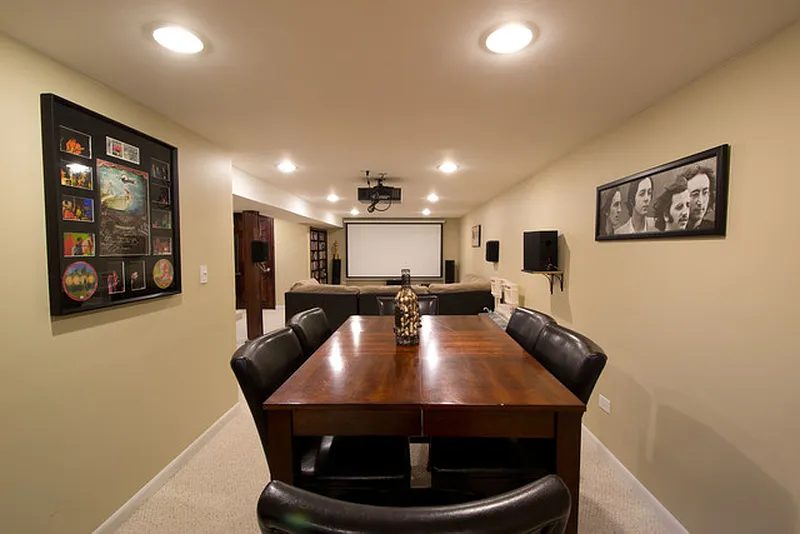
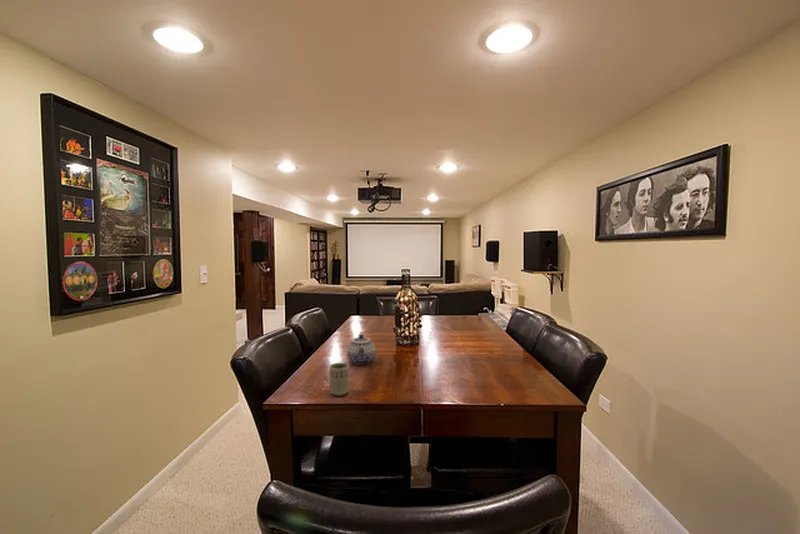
+ teapot [346,333,377,366]
+ cup [329,362,350,397]
